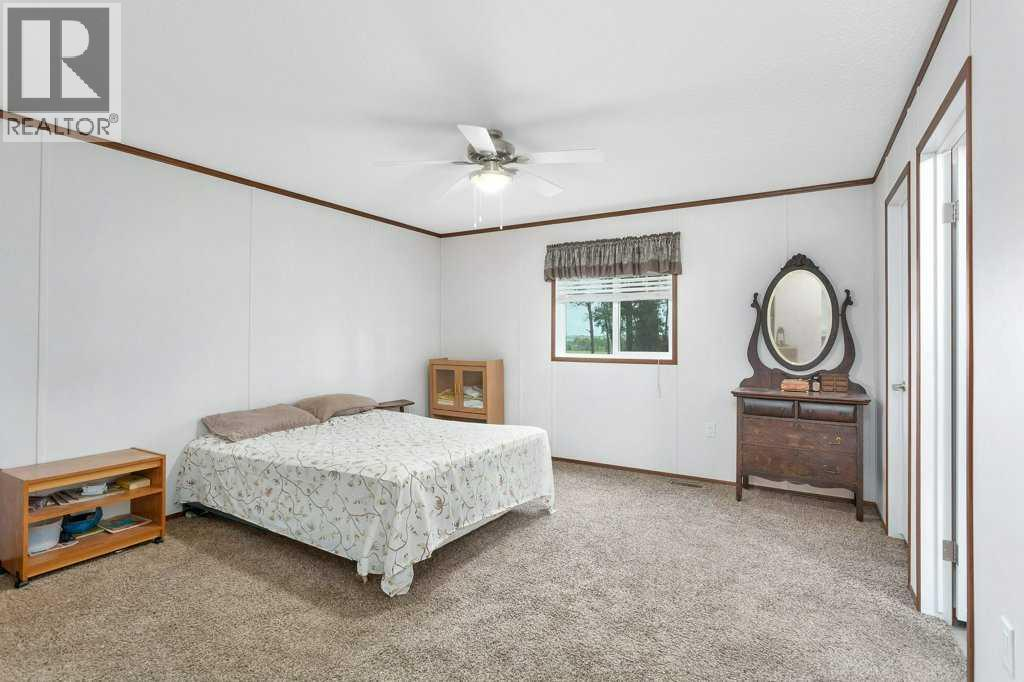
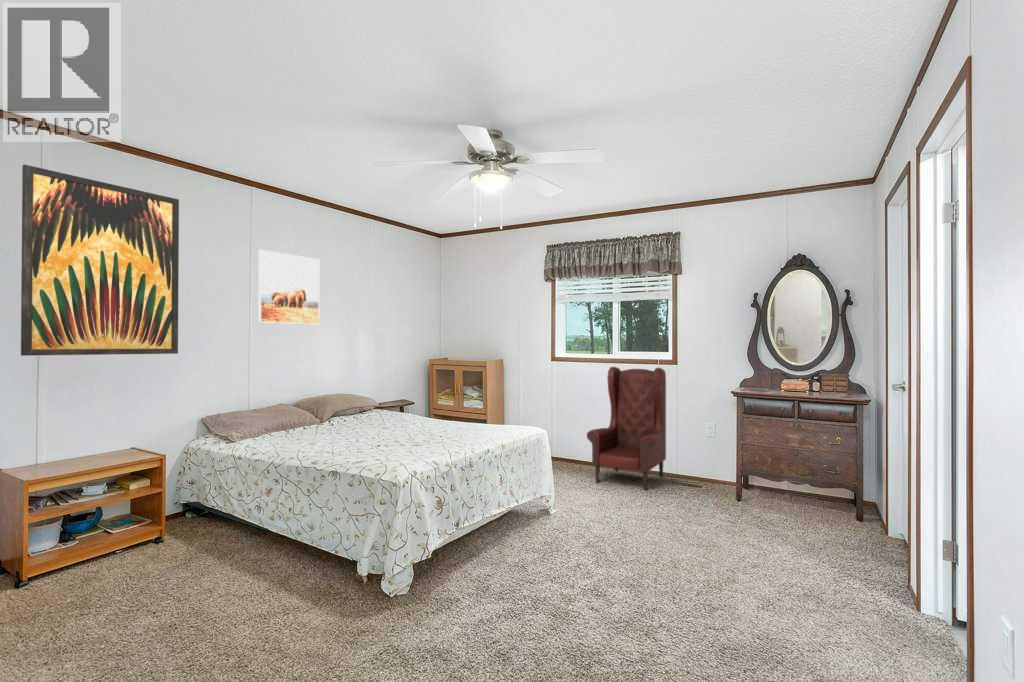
+ armchair [586,366,667,491]
+ wall art [20,164,180,357]
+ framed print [257,248,320,325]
